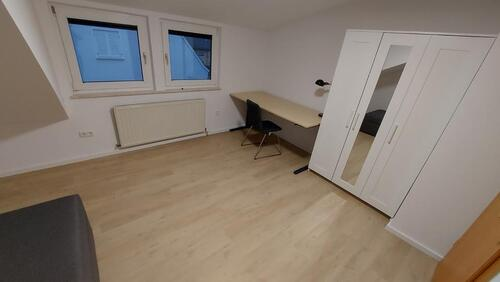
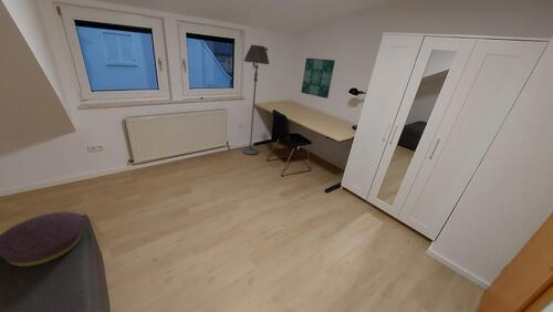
+ wall art [301,56,336,100]
+ floor lamp [241,44,270,156]
+ cushion [0,210,86,268]
